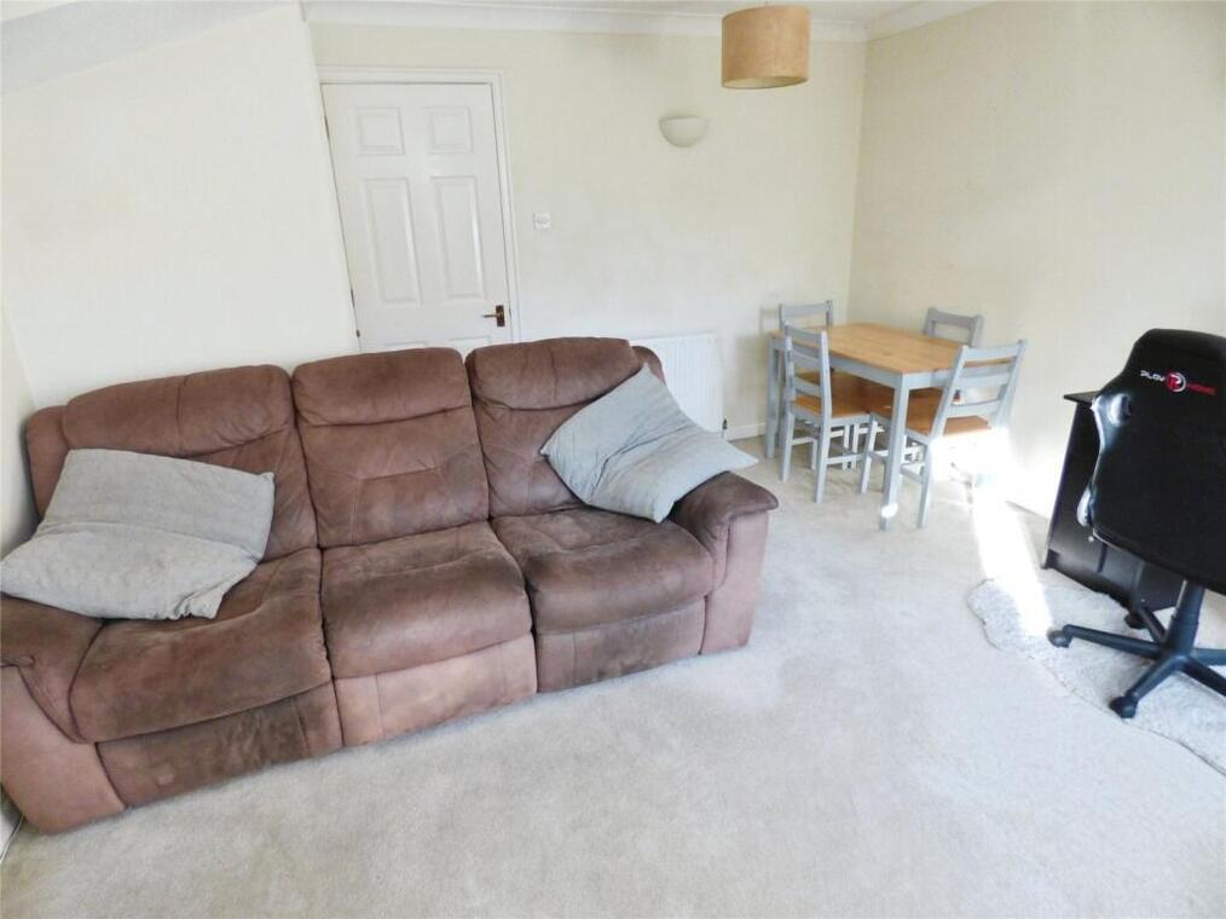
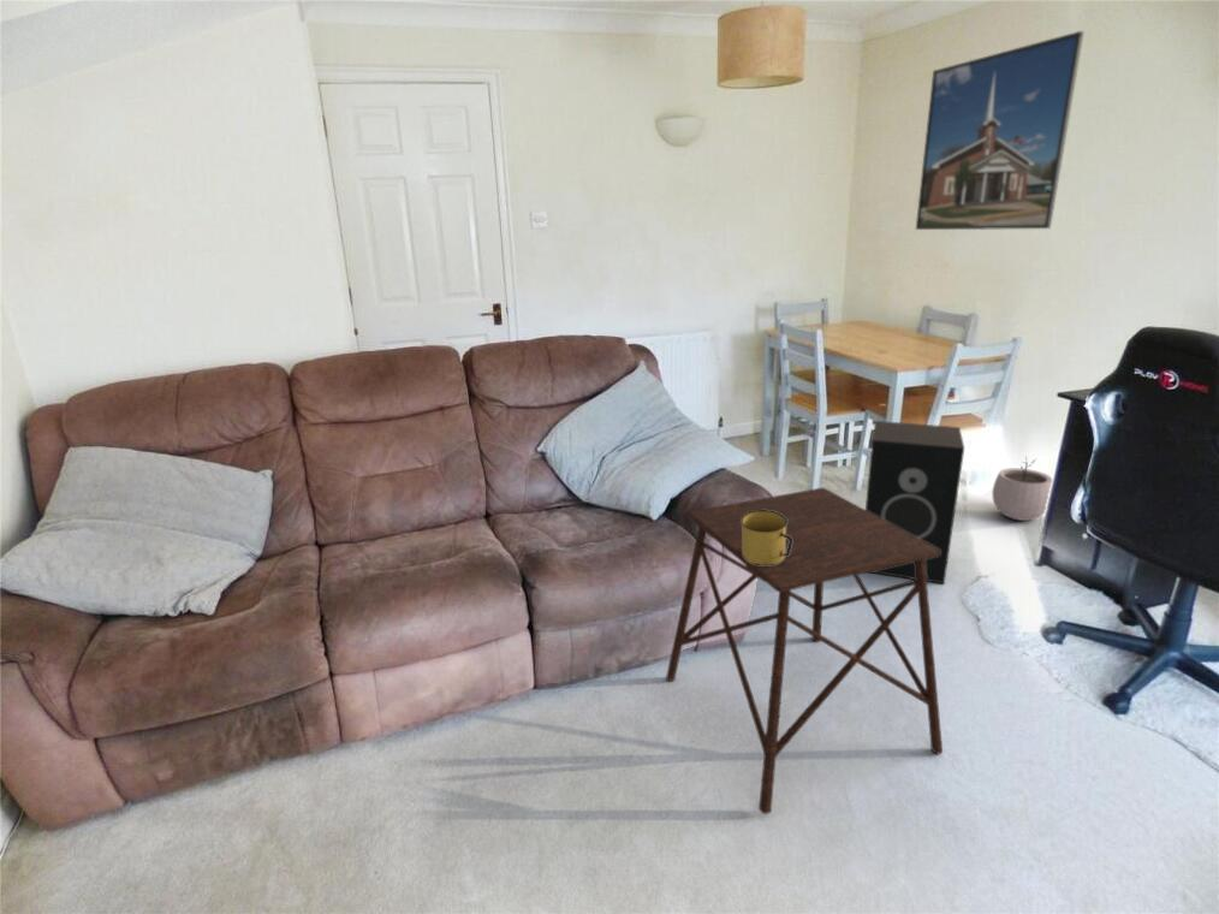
+ side table [665,486,944,815]
+ mug [742,510,792,565]
+ speaker [864,420,965,586]
+ plant pot [991,455,1053,522]
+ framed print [915,30,1086,231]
